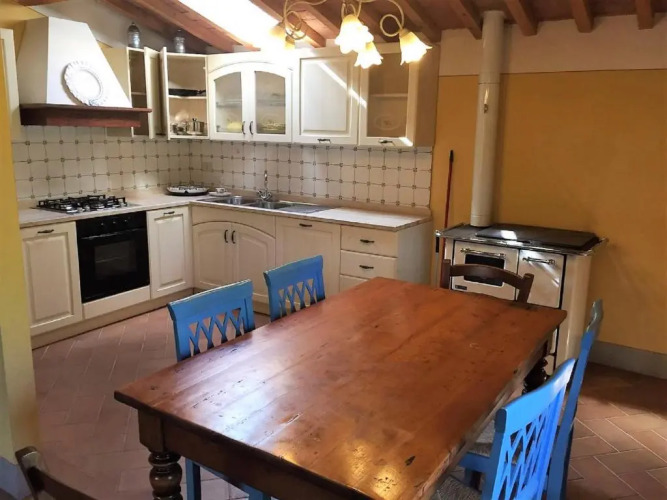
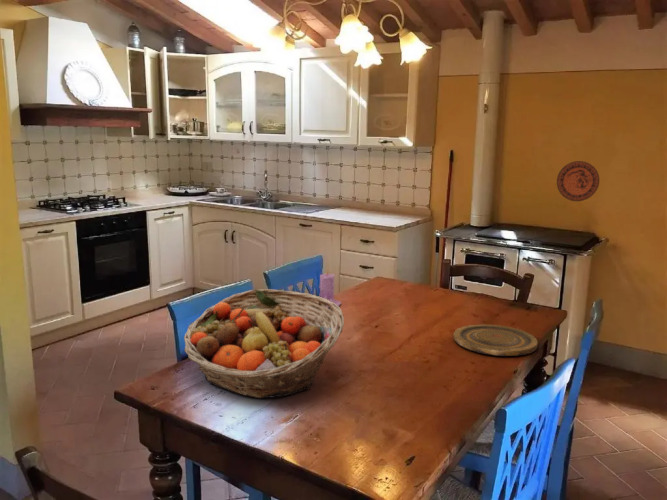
+ candle [318,270,342,309]
+ fruit basket [183,288,345,399]
+ decorative plate [556,160,601,202]
+ plate [452,324,539,357]
